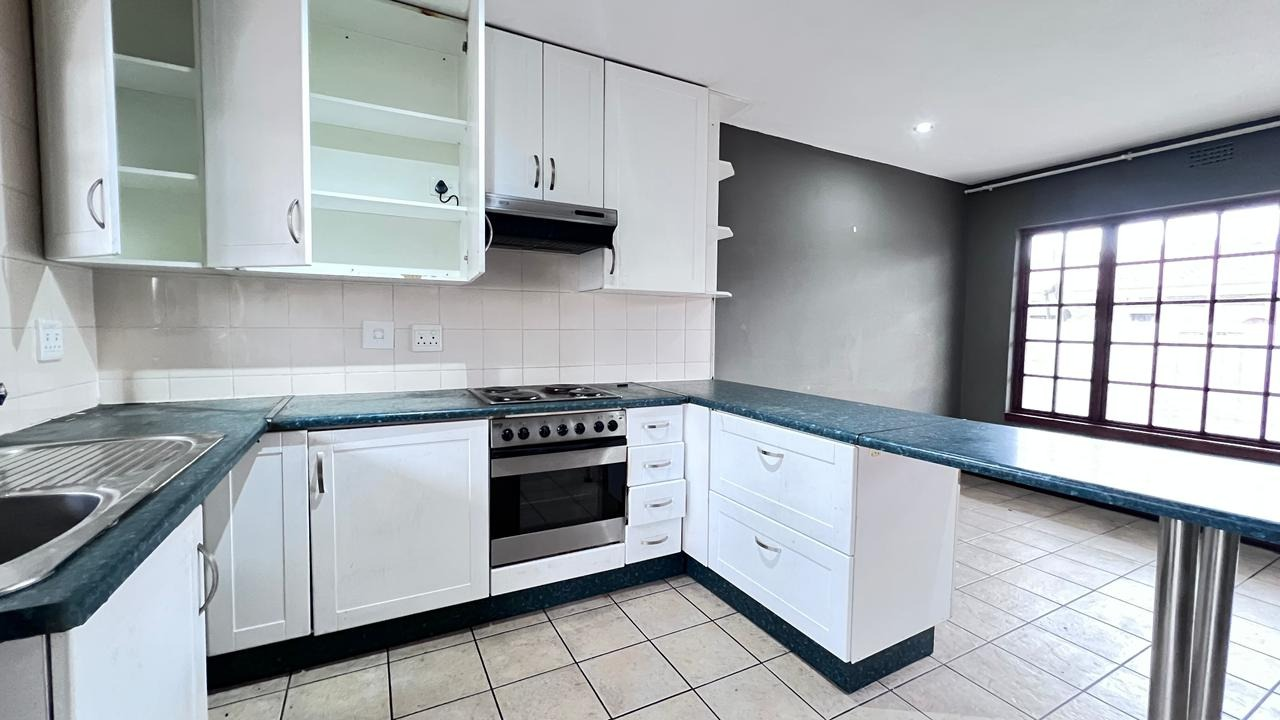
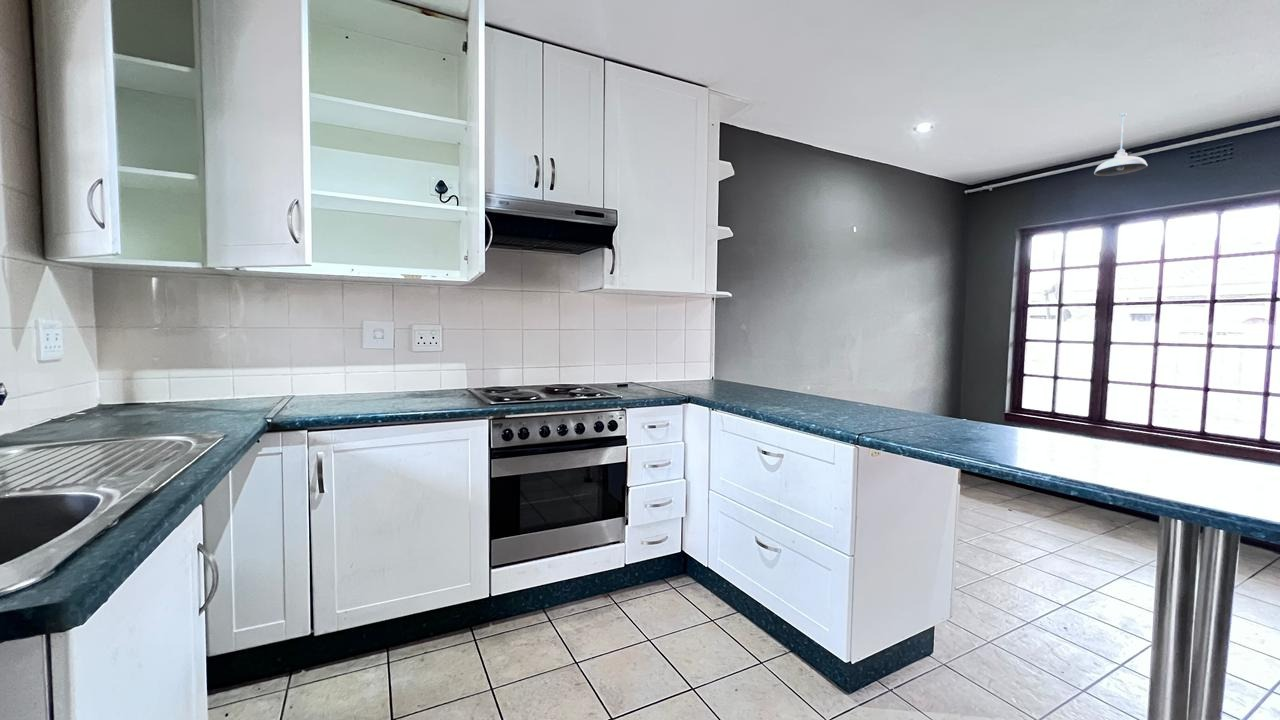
+ pendant light [1093,112,1148,177]
